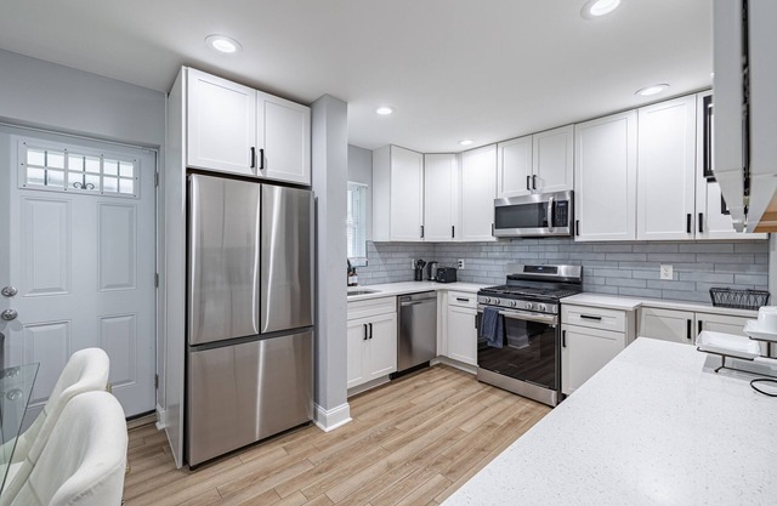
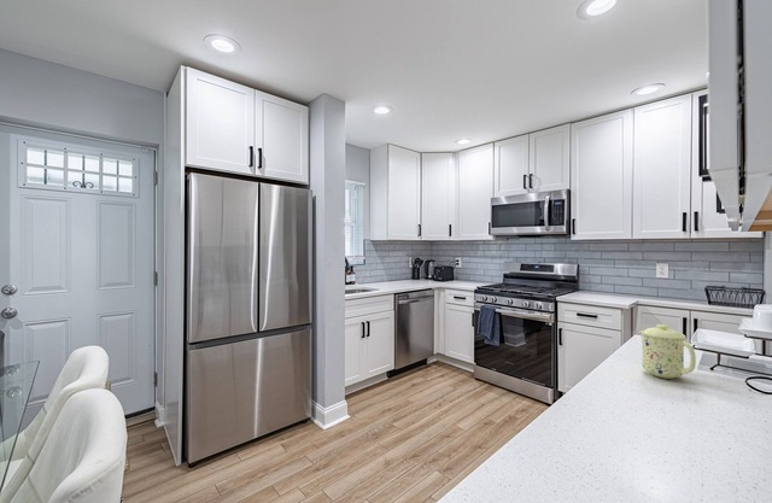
+ mug [638,323,697,380]
